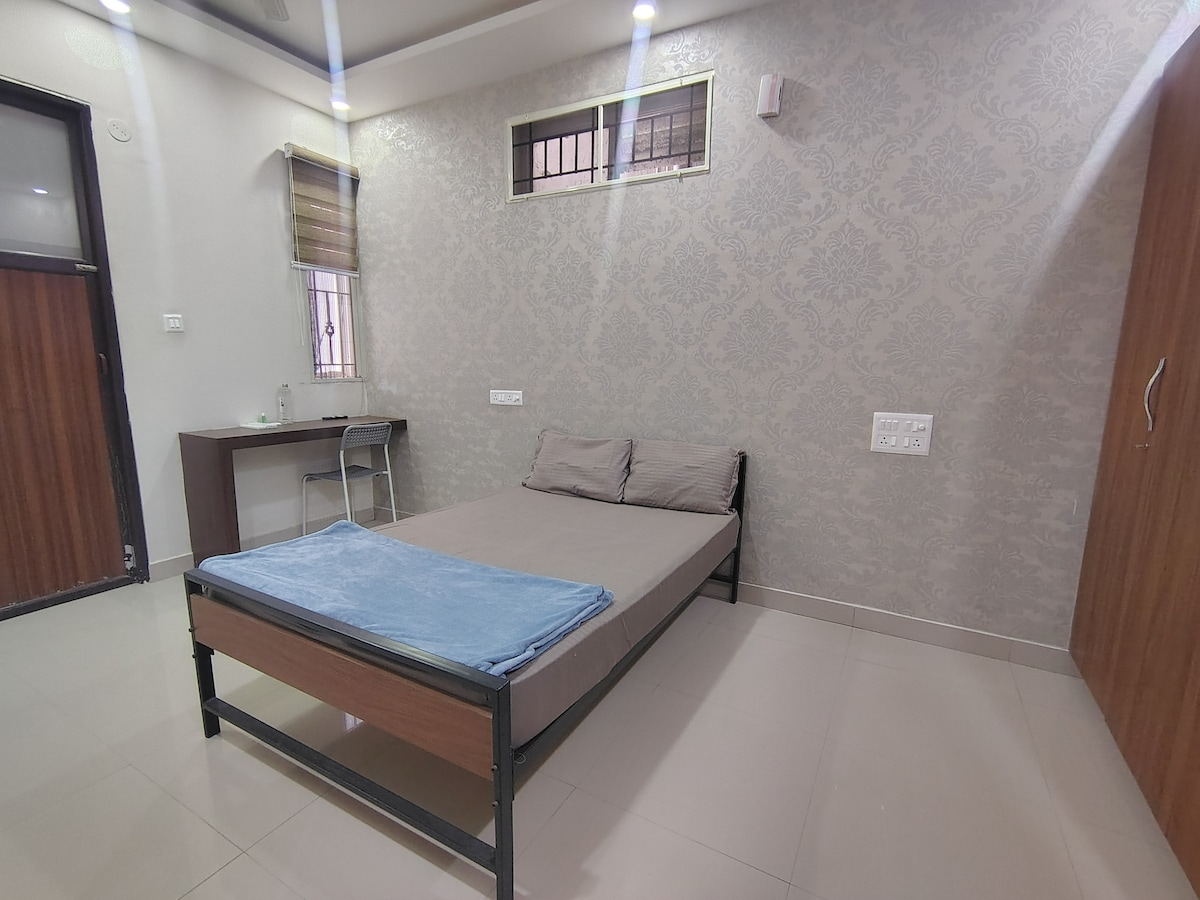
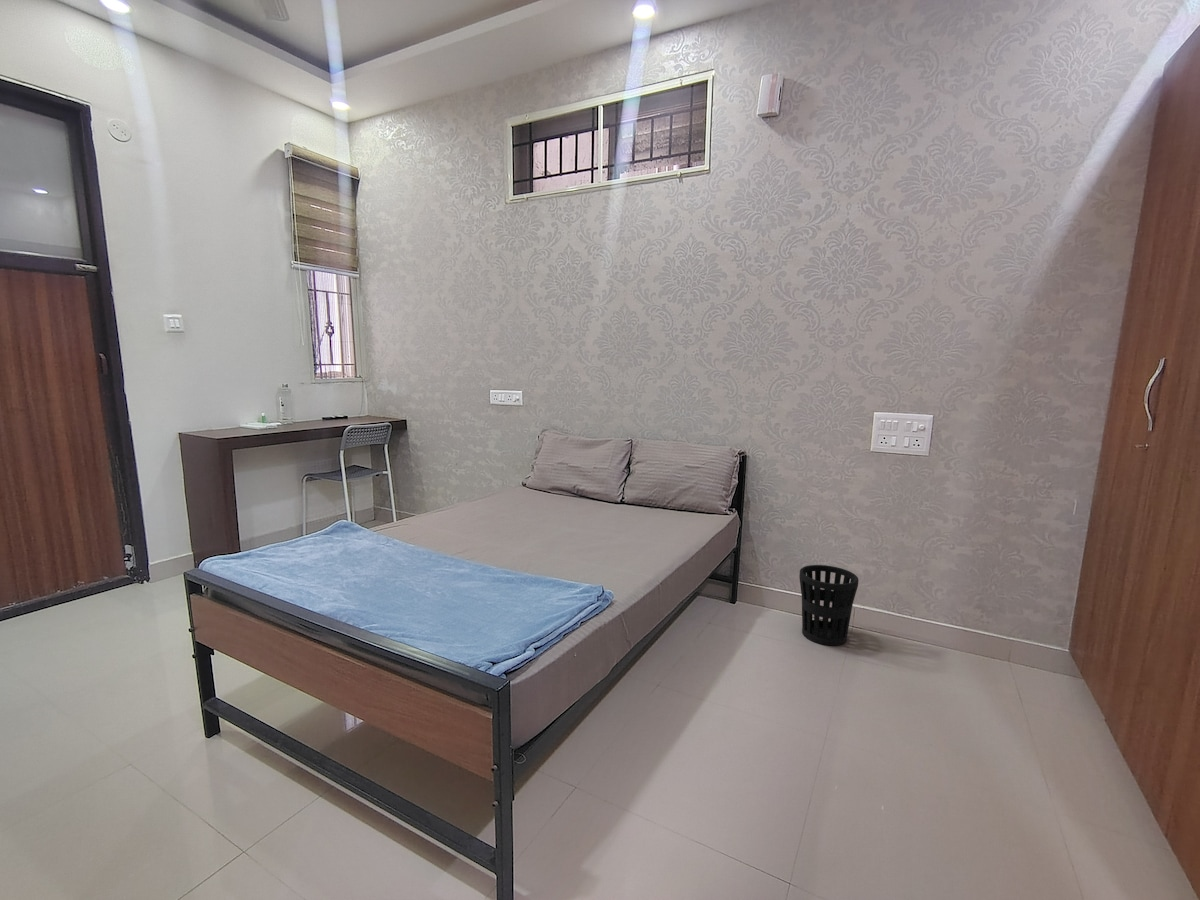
+ wastebasket [798,564,860,647]
